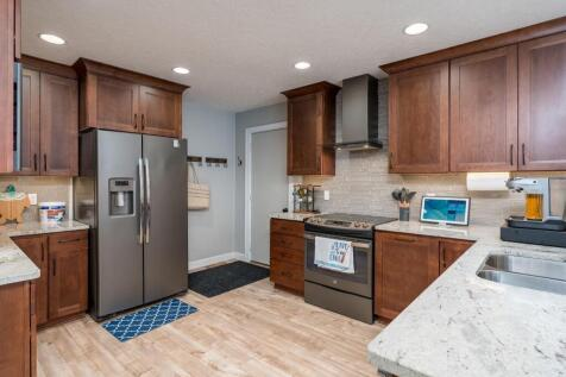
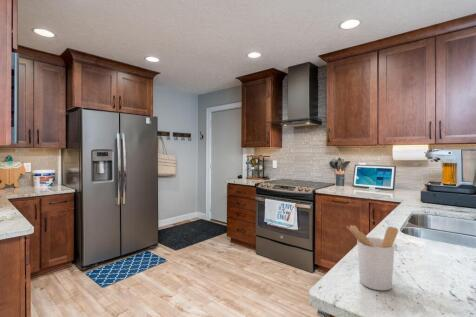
+ utensil holder [345,224,399,291]
